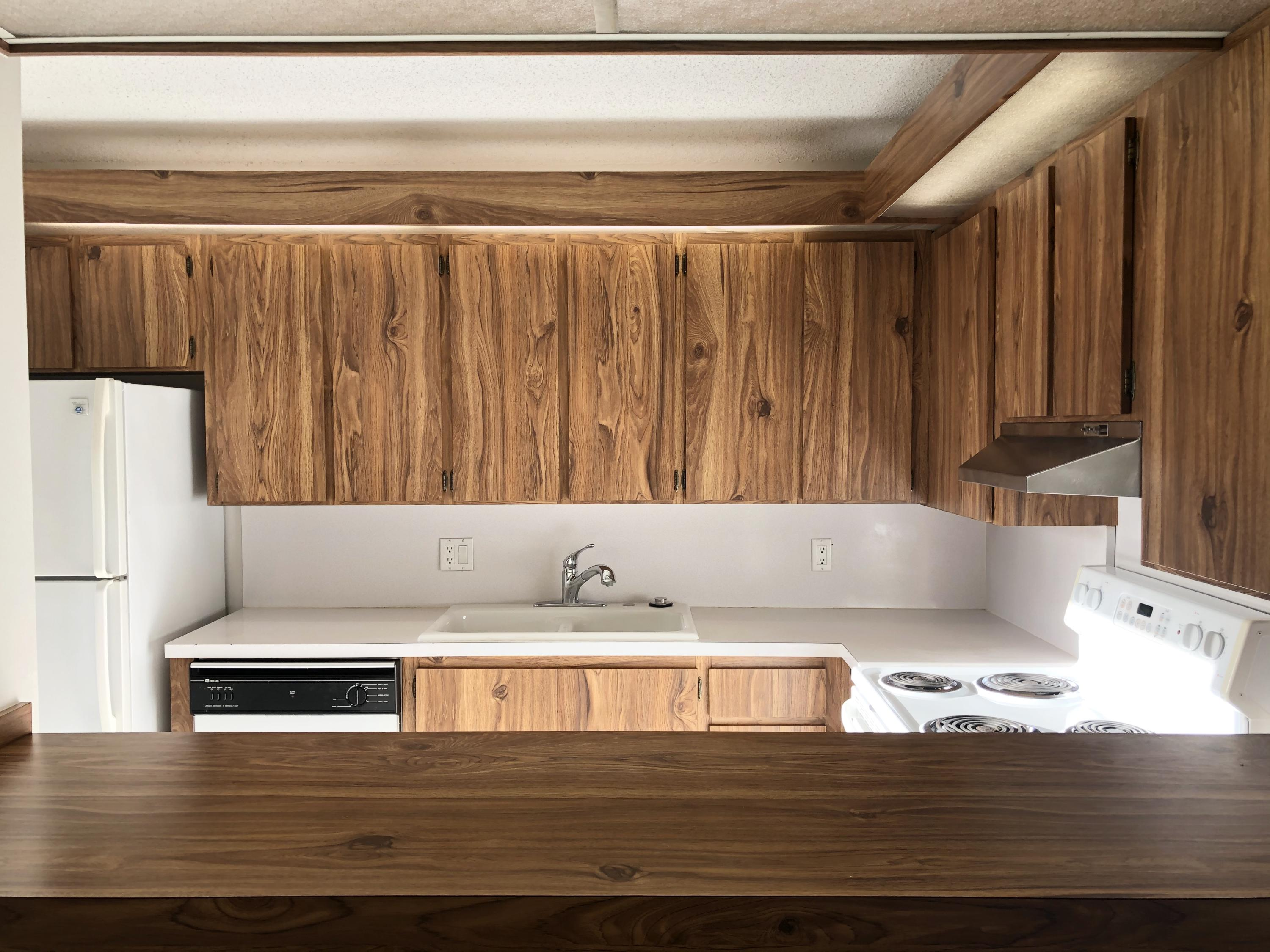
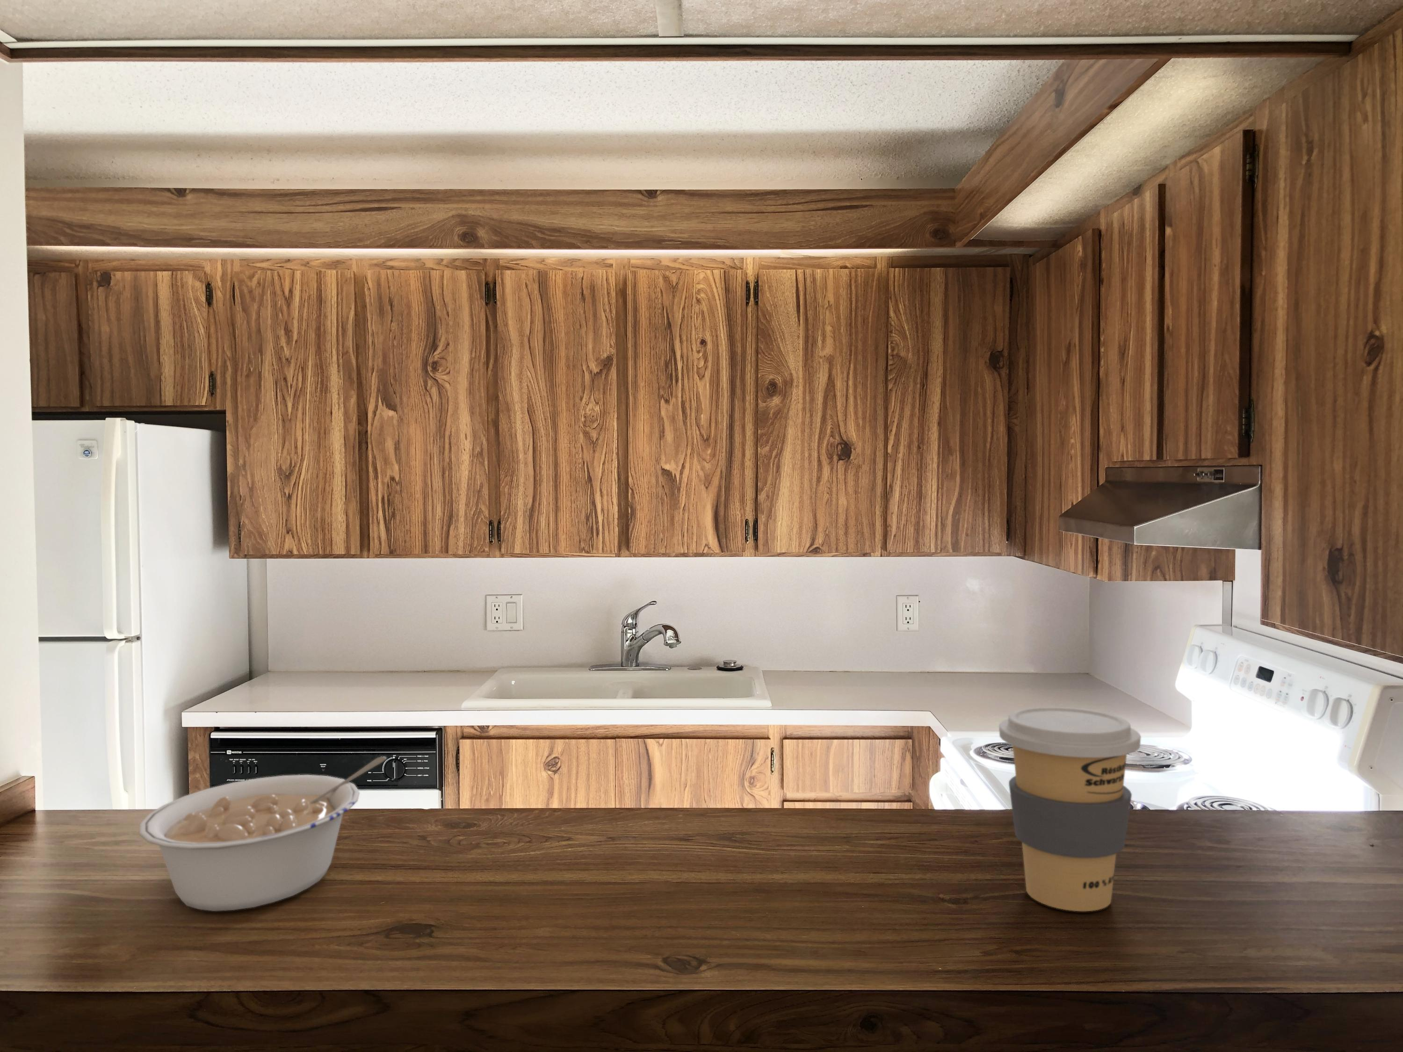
+ legume [139,756,387,912]
+ coffee cup [999,706,1141,912]
